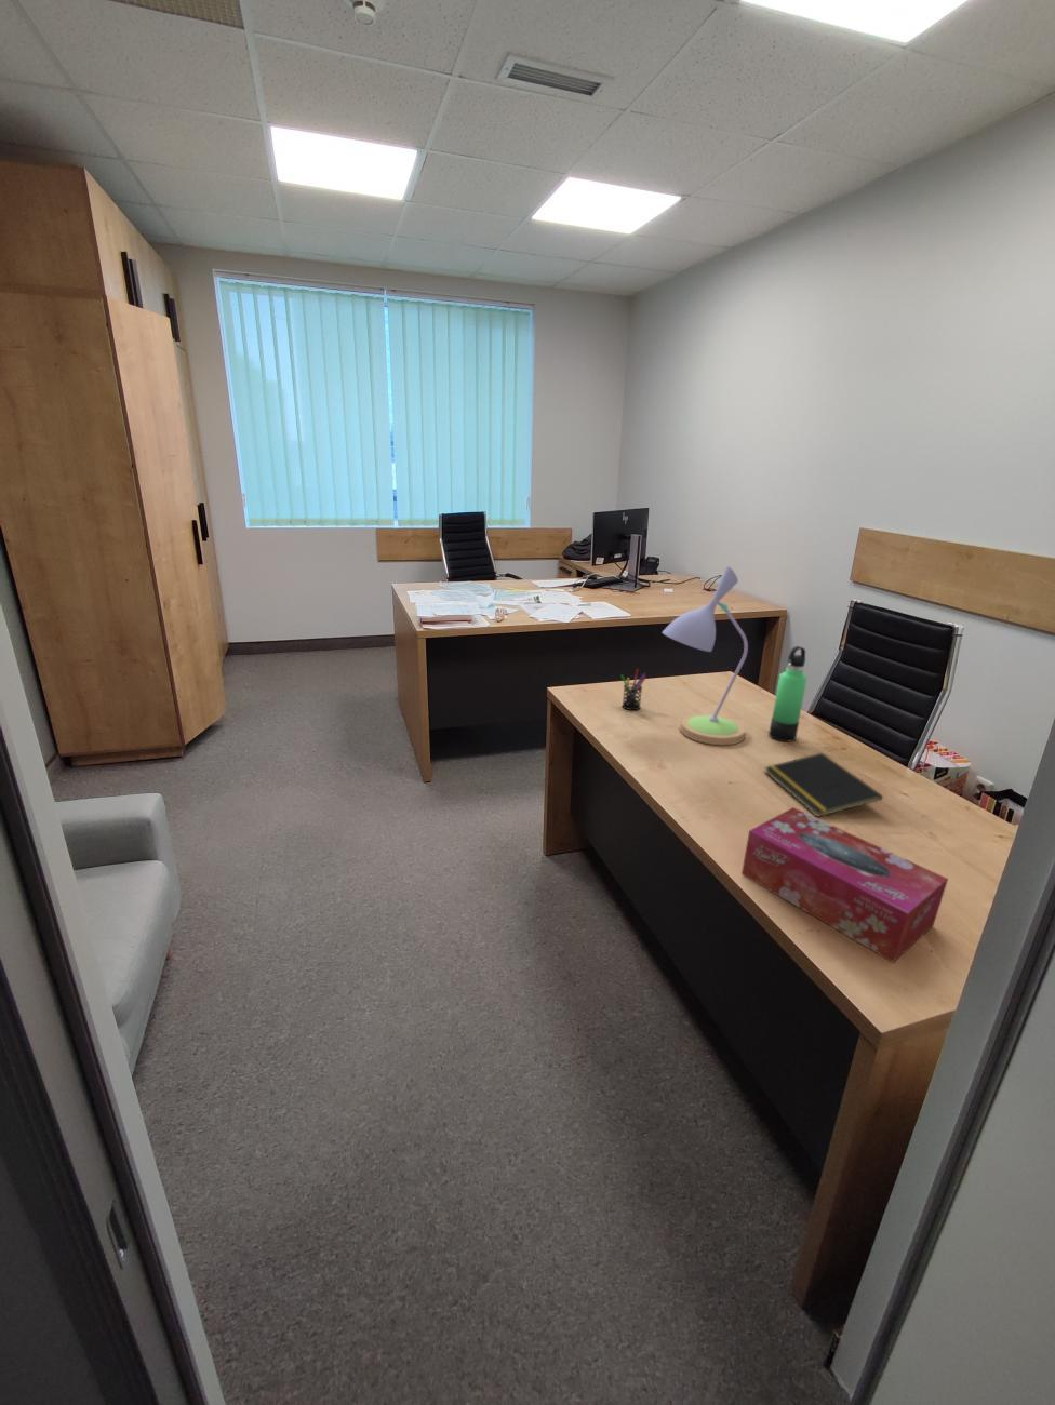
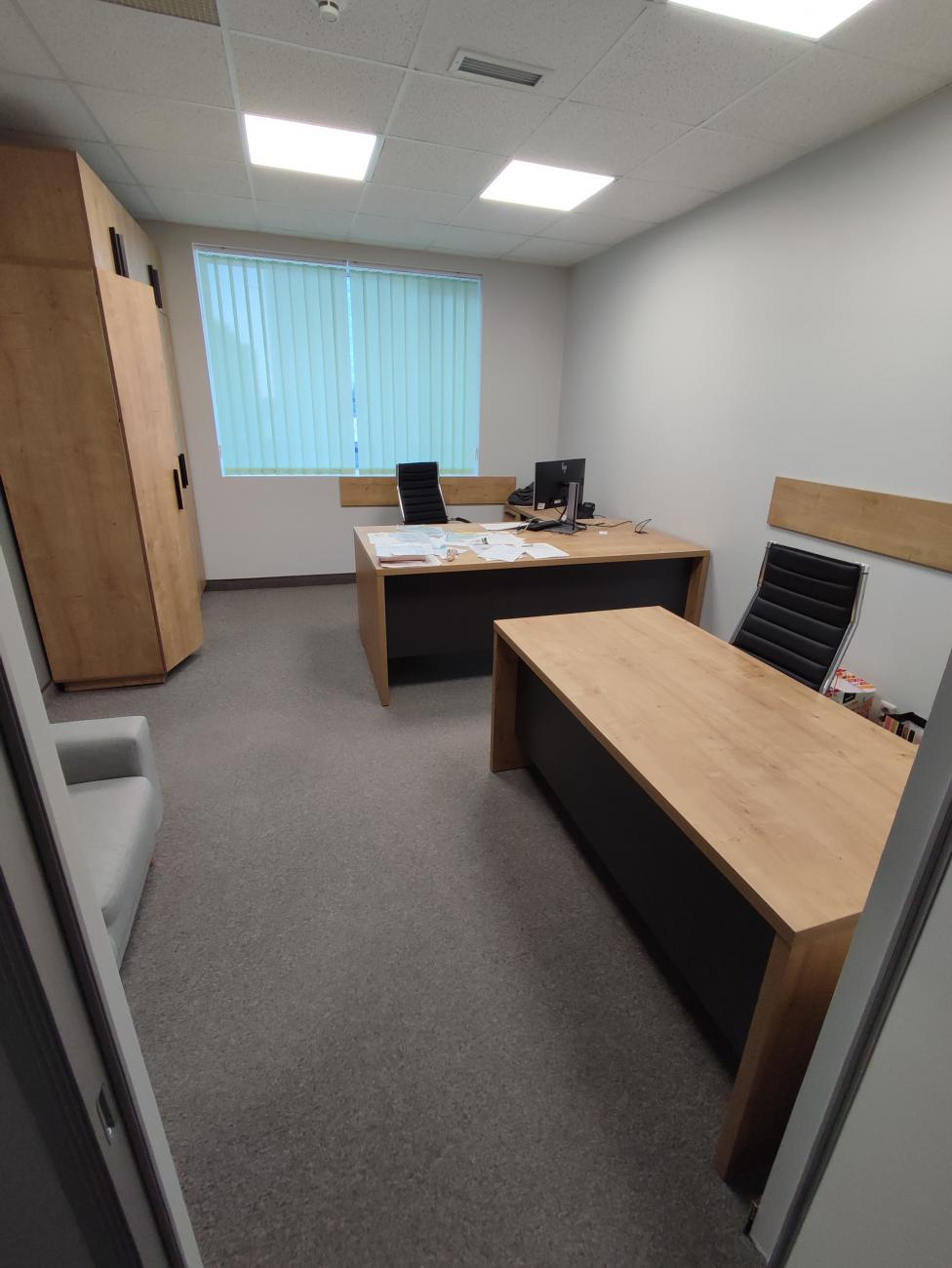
- thermos bottle [768,645,809,742]
- pen holder [619,668,647,711]
- tissue box [740,807,949,964]
- desk lamp [662,565,749,746]
- notepad [765,752,883,818]
